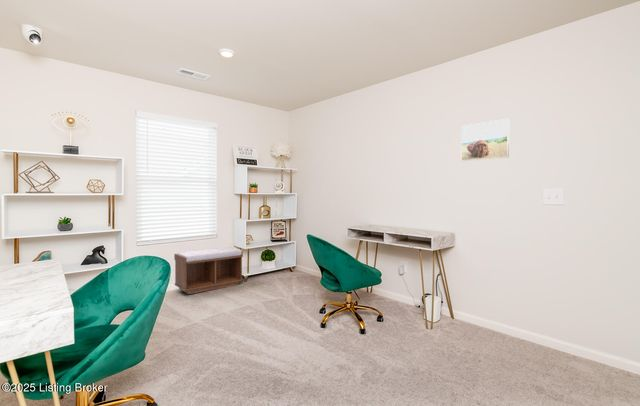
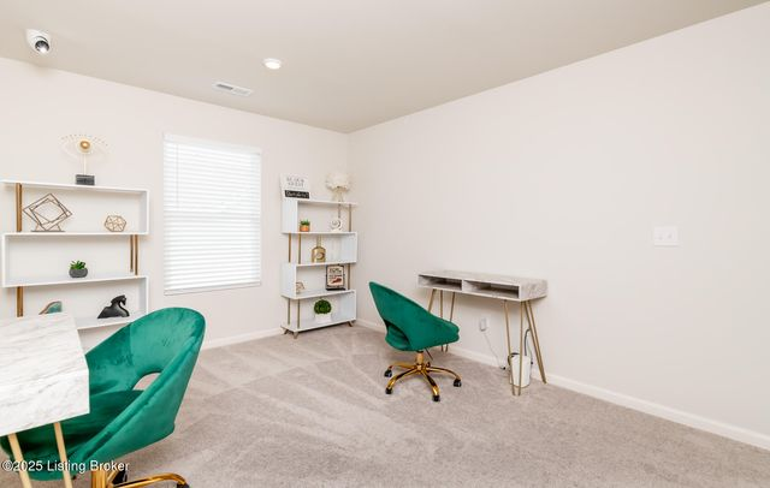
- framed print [460,118,510,162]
- bench [173,246,244,295]
